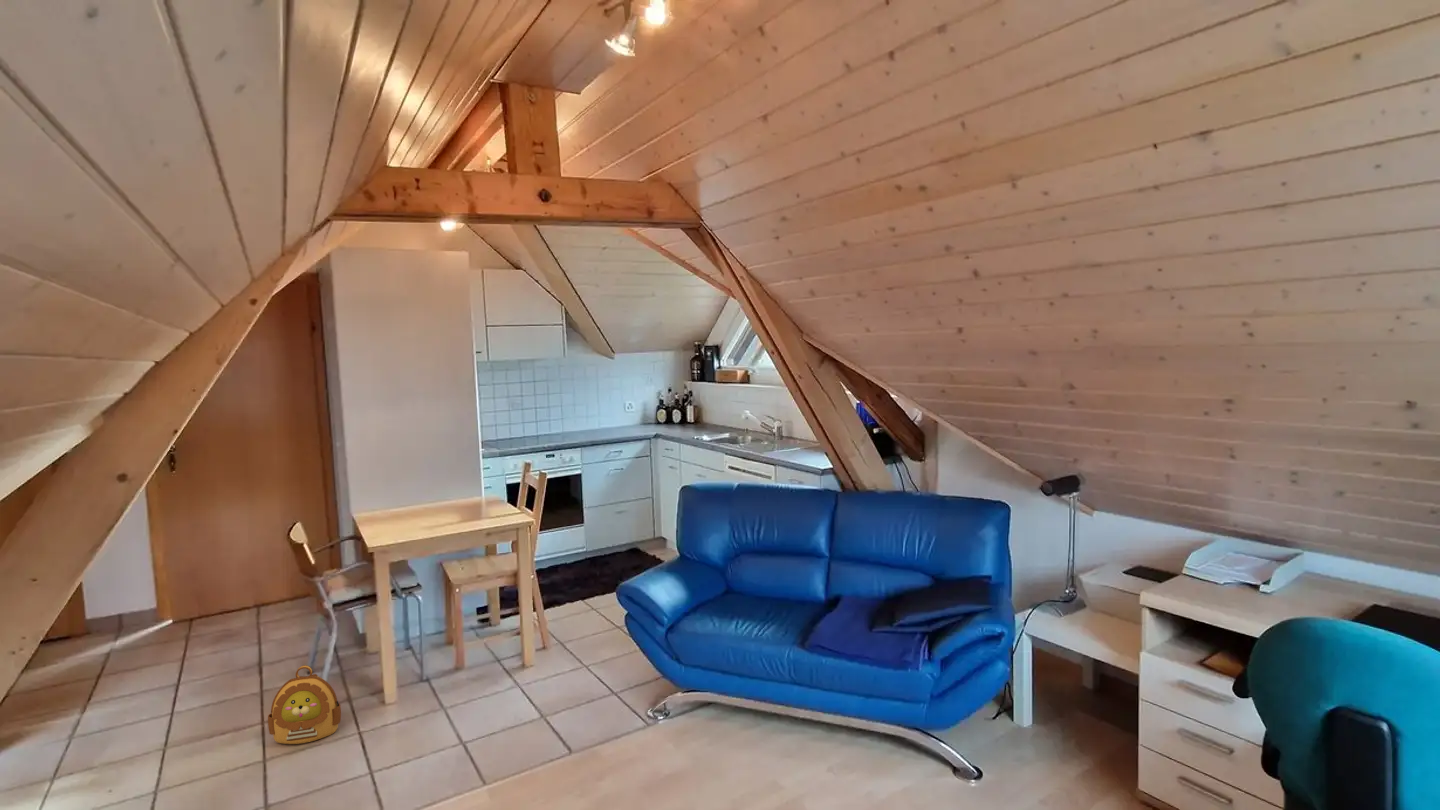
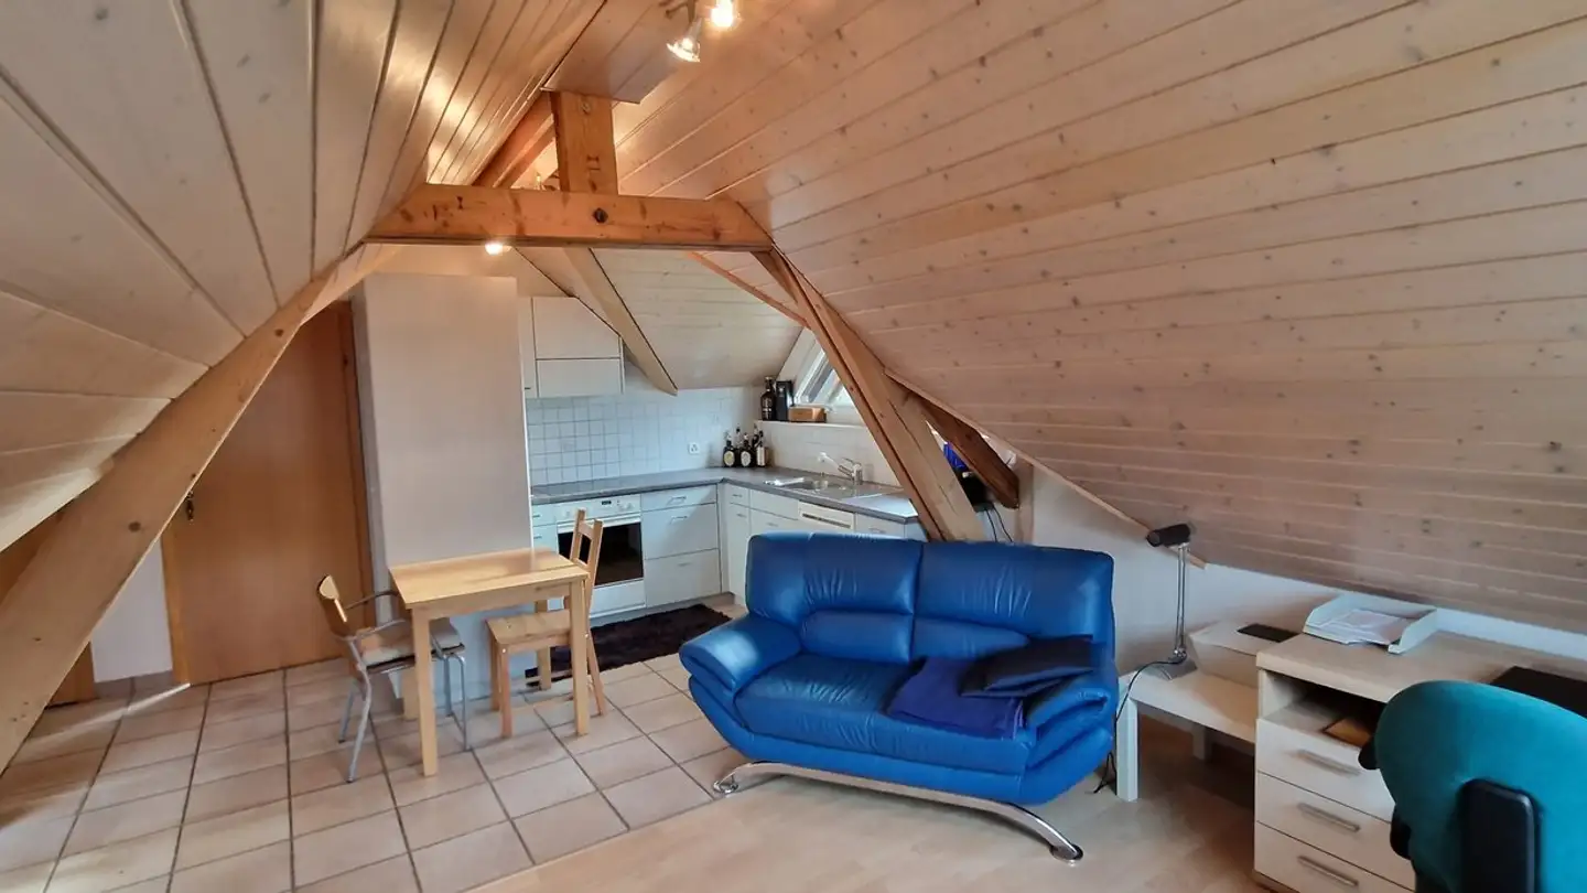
- backpack [267,664,342,745]
